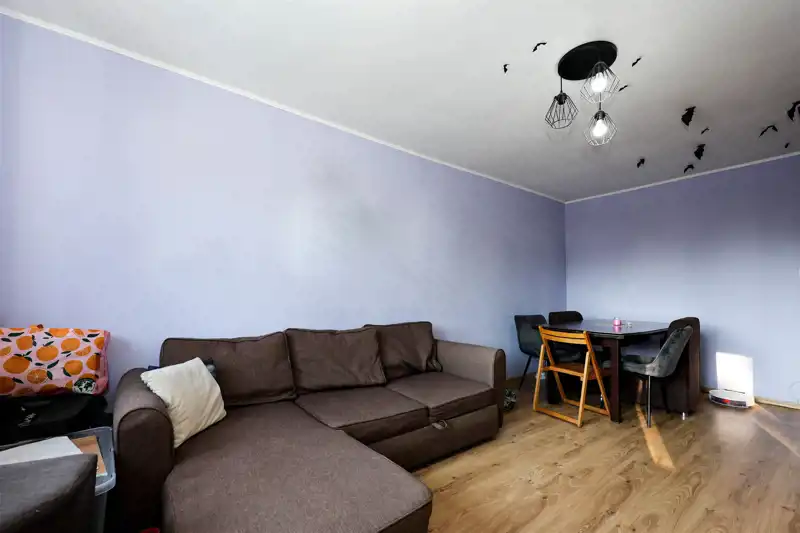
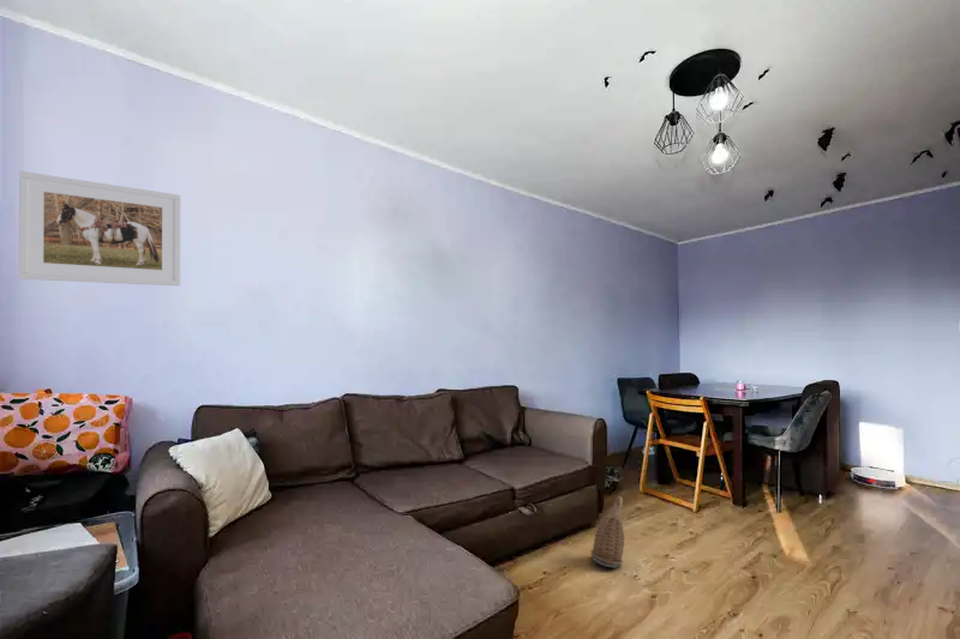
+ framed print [18,170,181,287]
+ basket [589,495,626,569]
